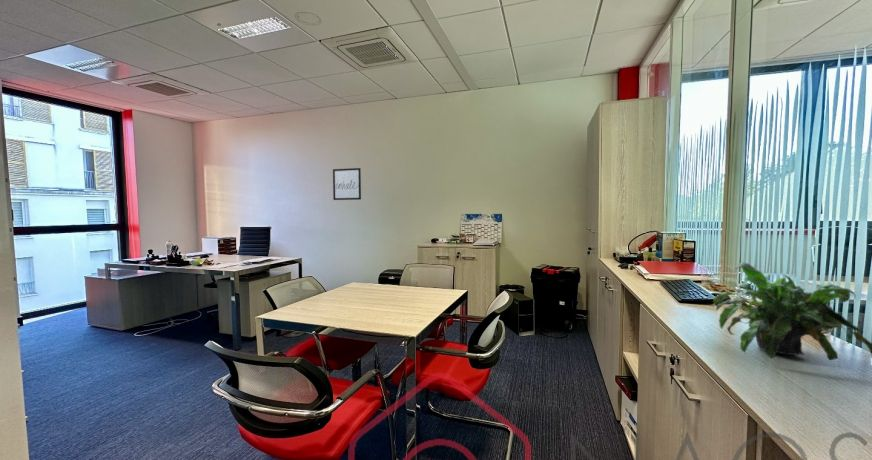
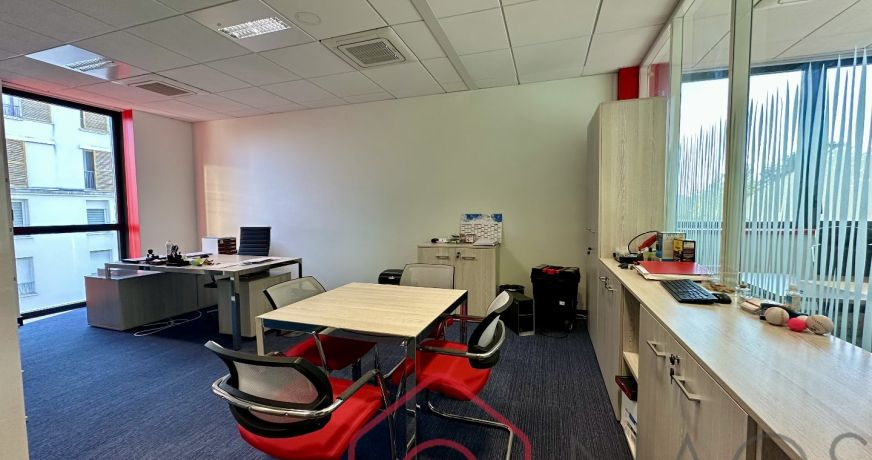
- wall art [332,167,362,201]
- potted plant [712,262,872,361]
